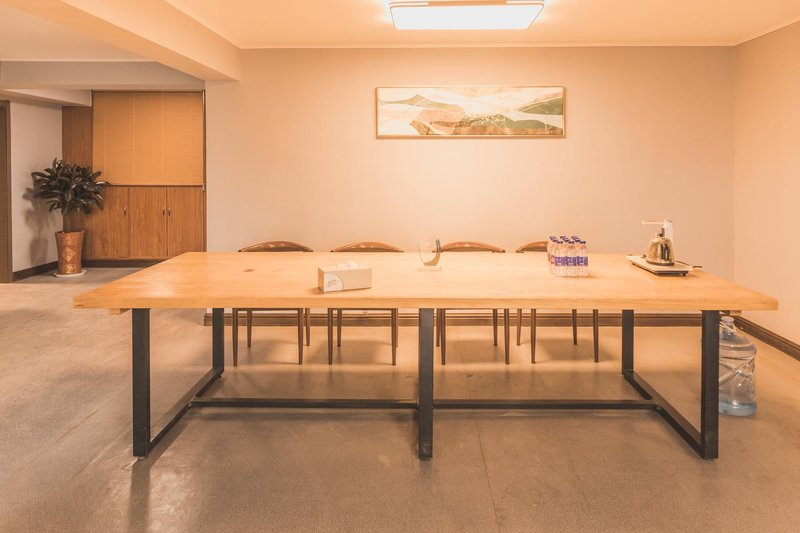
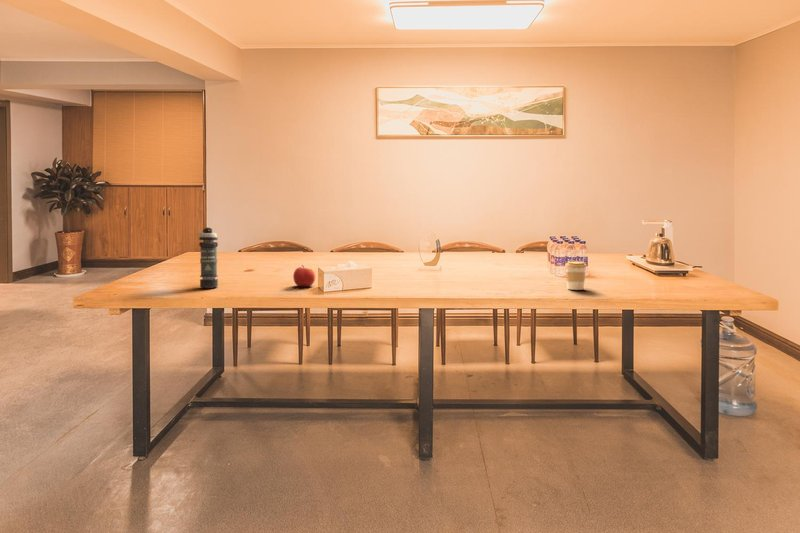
+ apple [292,264,316,287]
+ coffee cup [564,260,588,291]
+ smoke grenade [197,226,219,289]
